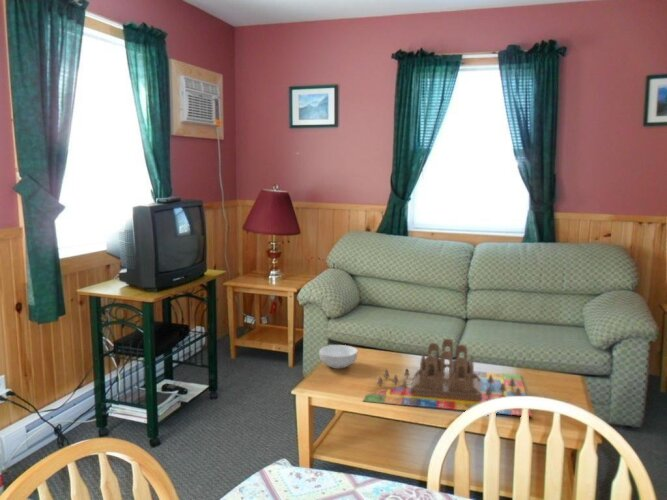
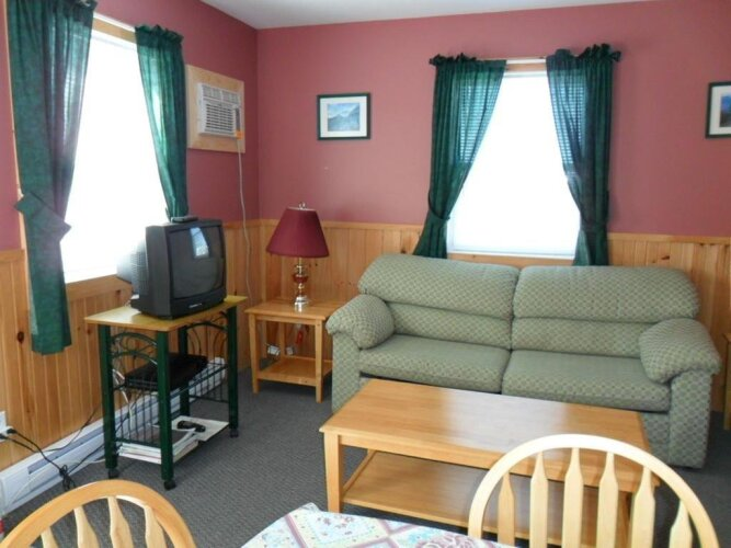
- board game [362,337,533,417]
- cereal bowl [318,344,359,370]
